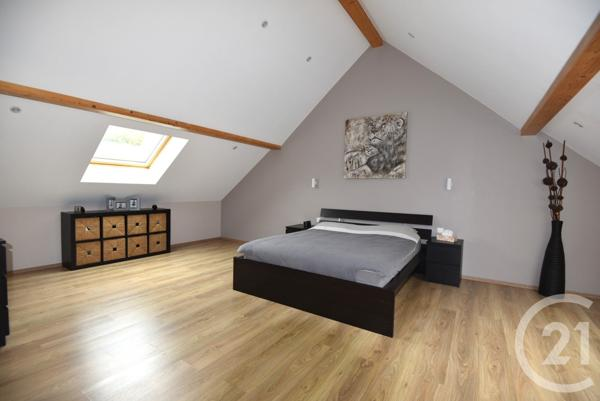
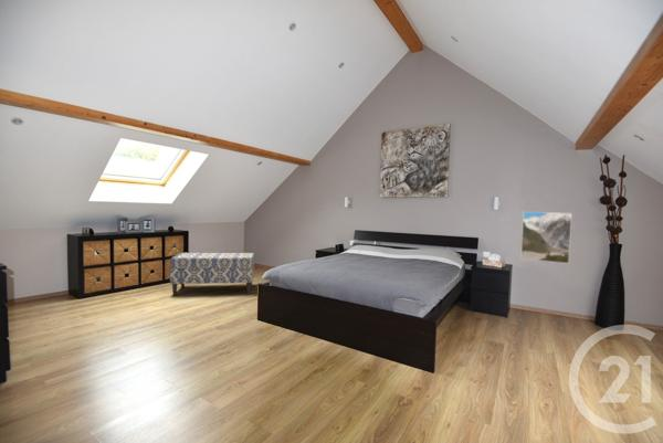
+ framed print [519,211,572,264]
+ bench [169,252,255,296]
